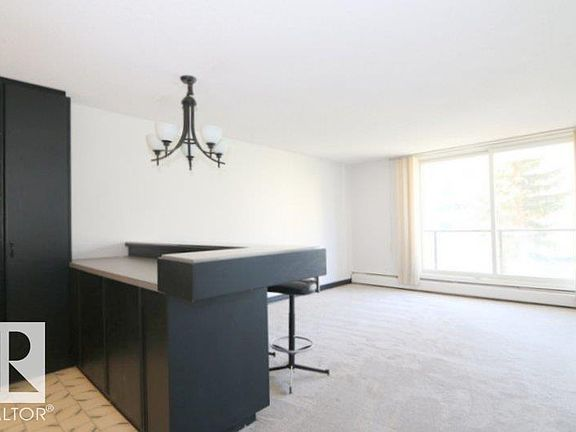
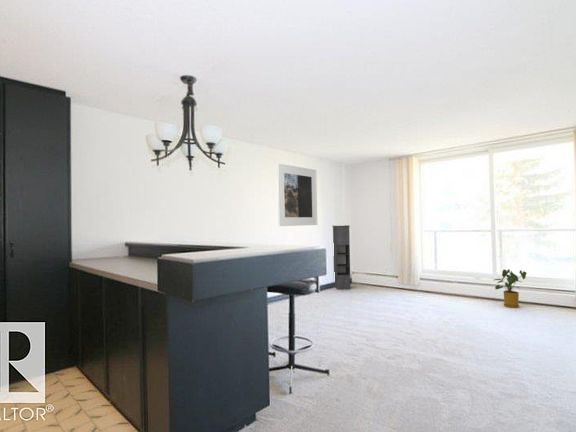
+ storage cabinet [332,224,352,290]
+ house plant [493,268,528,309]
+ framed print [276,163,318,227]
